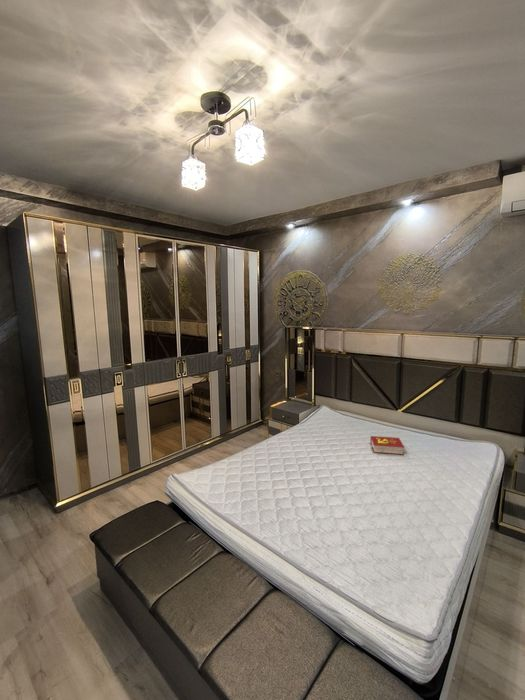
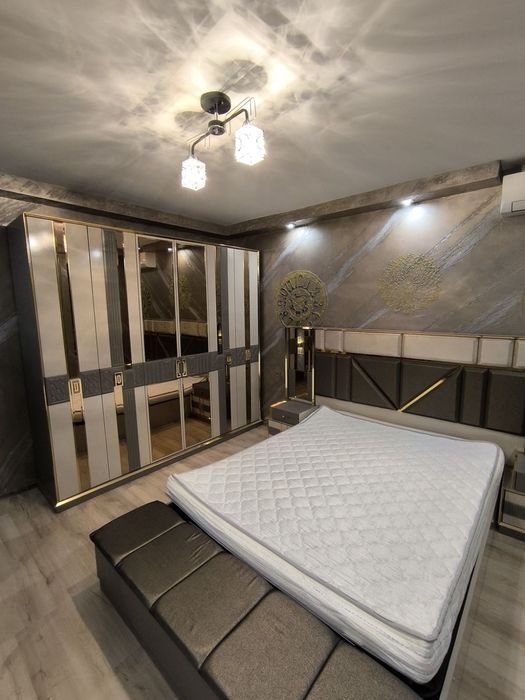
- book [370,435,405,456]
